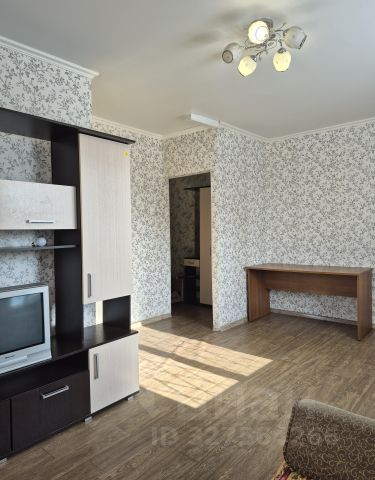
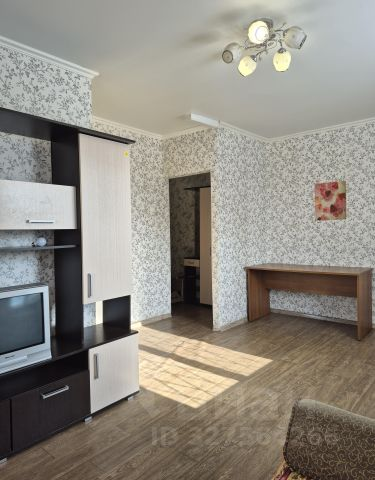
+ wall art [314,180,347,222]
